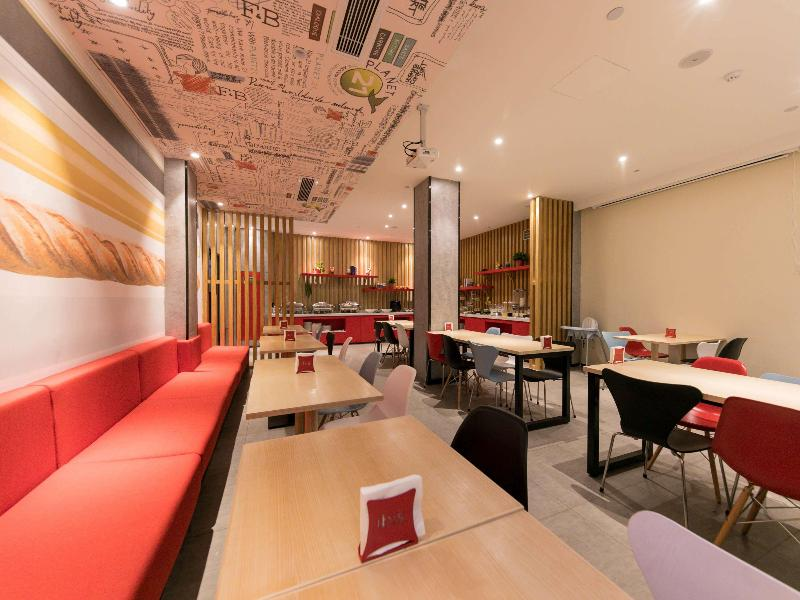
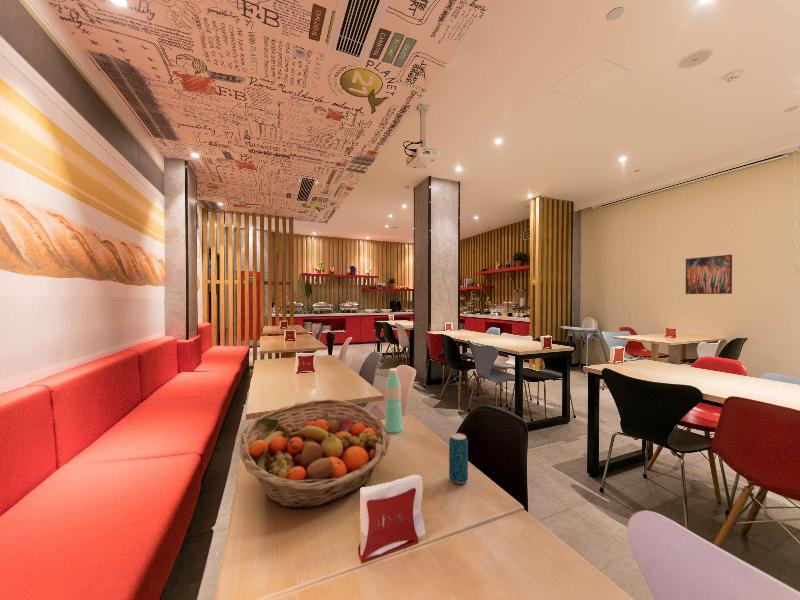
+ beverage can [448,432,469,485]
+ fruit basket [239,398,391,509]
+ water bottle [384,367,403,434]
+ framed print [685,254,733,295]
